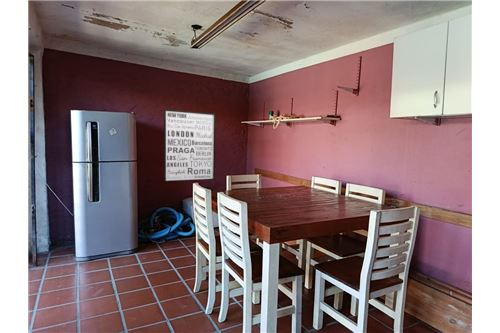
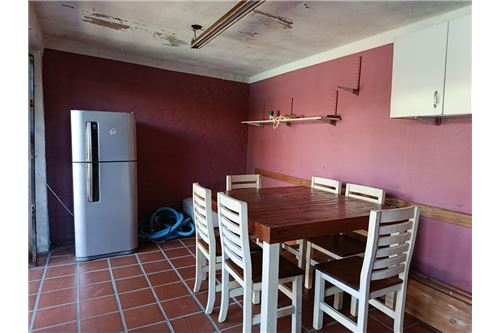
- wall art [163,108,216,183]
